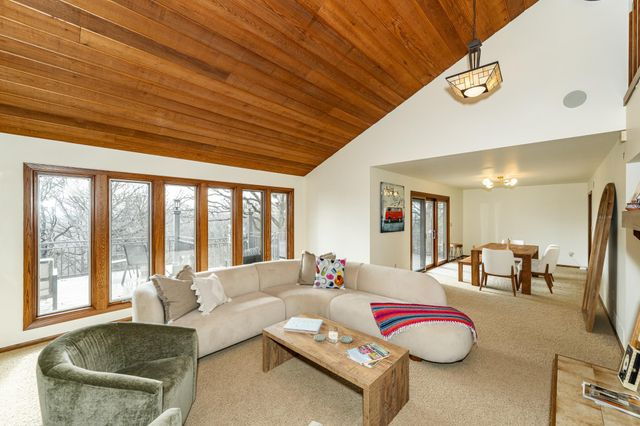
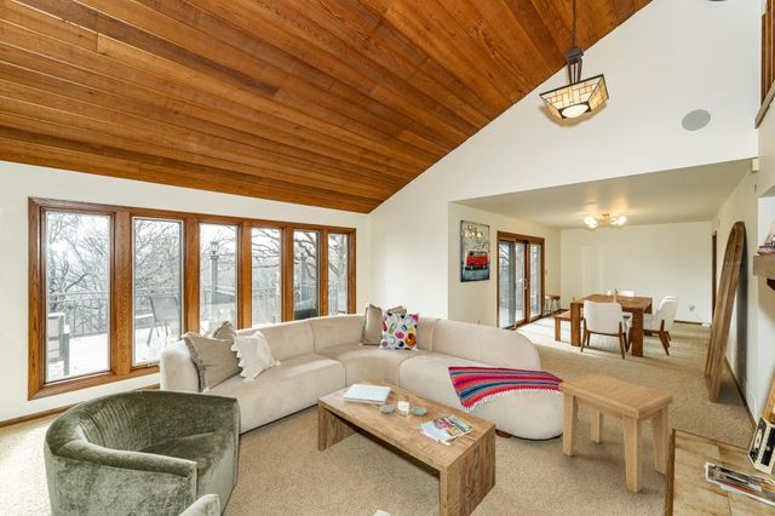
+ side table [557,372,674,494]
